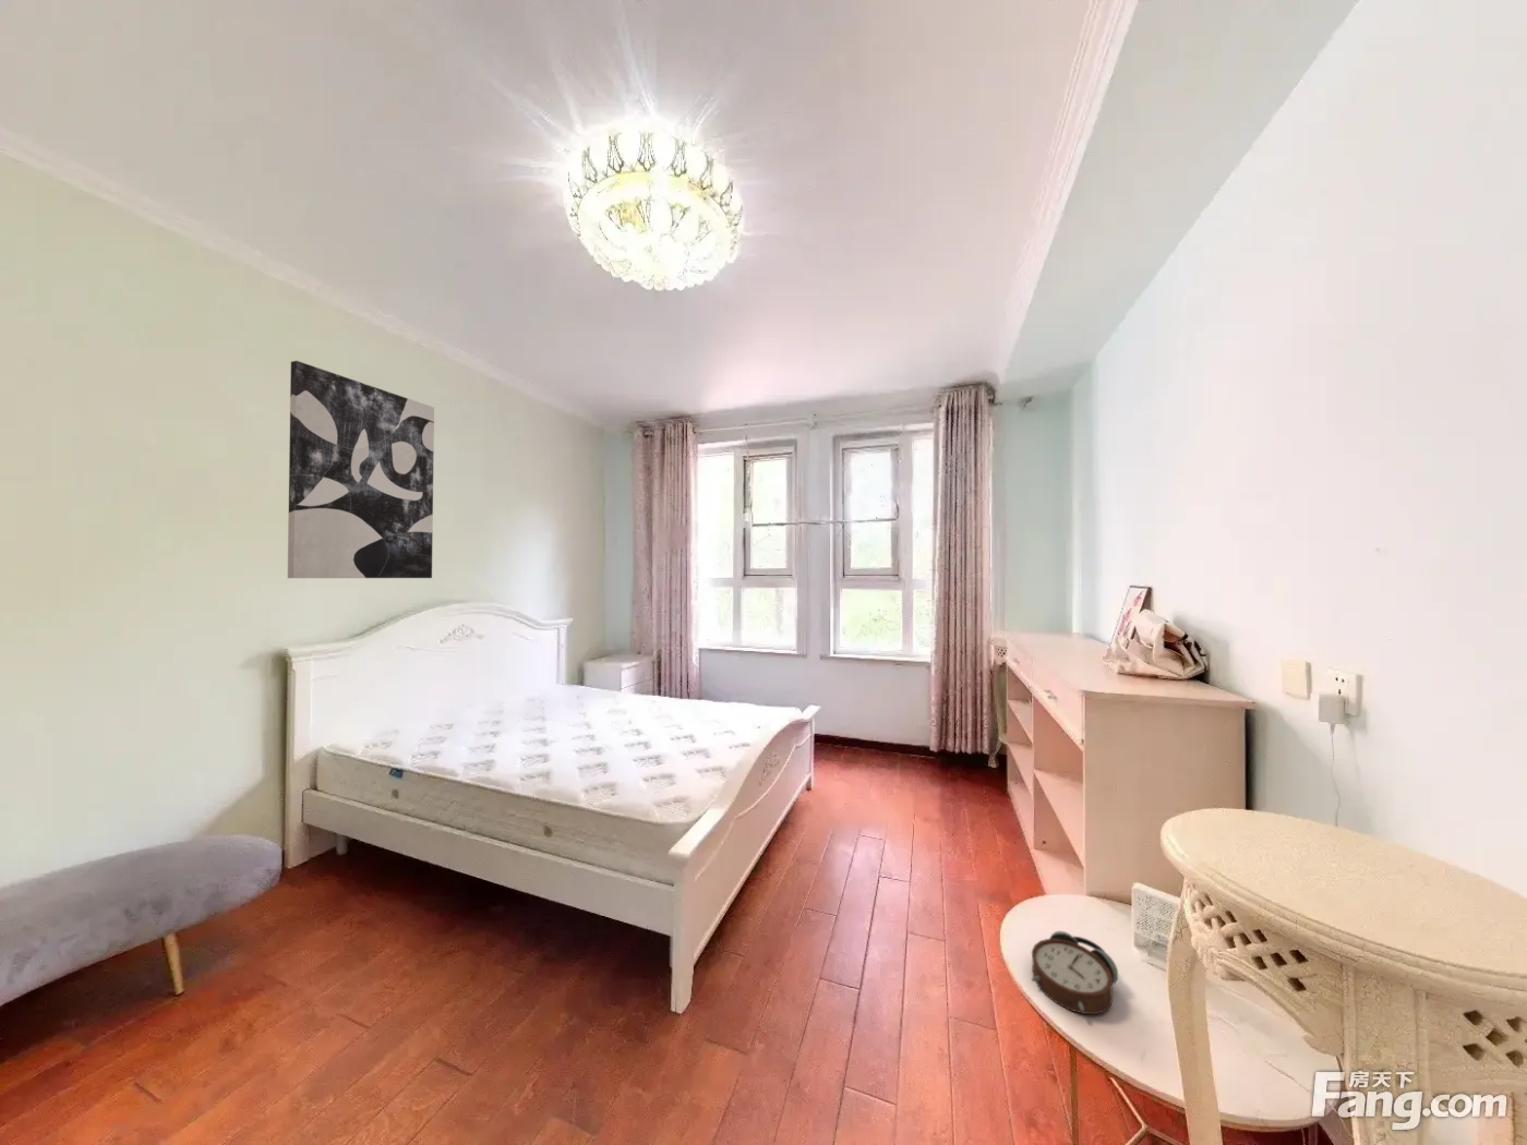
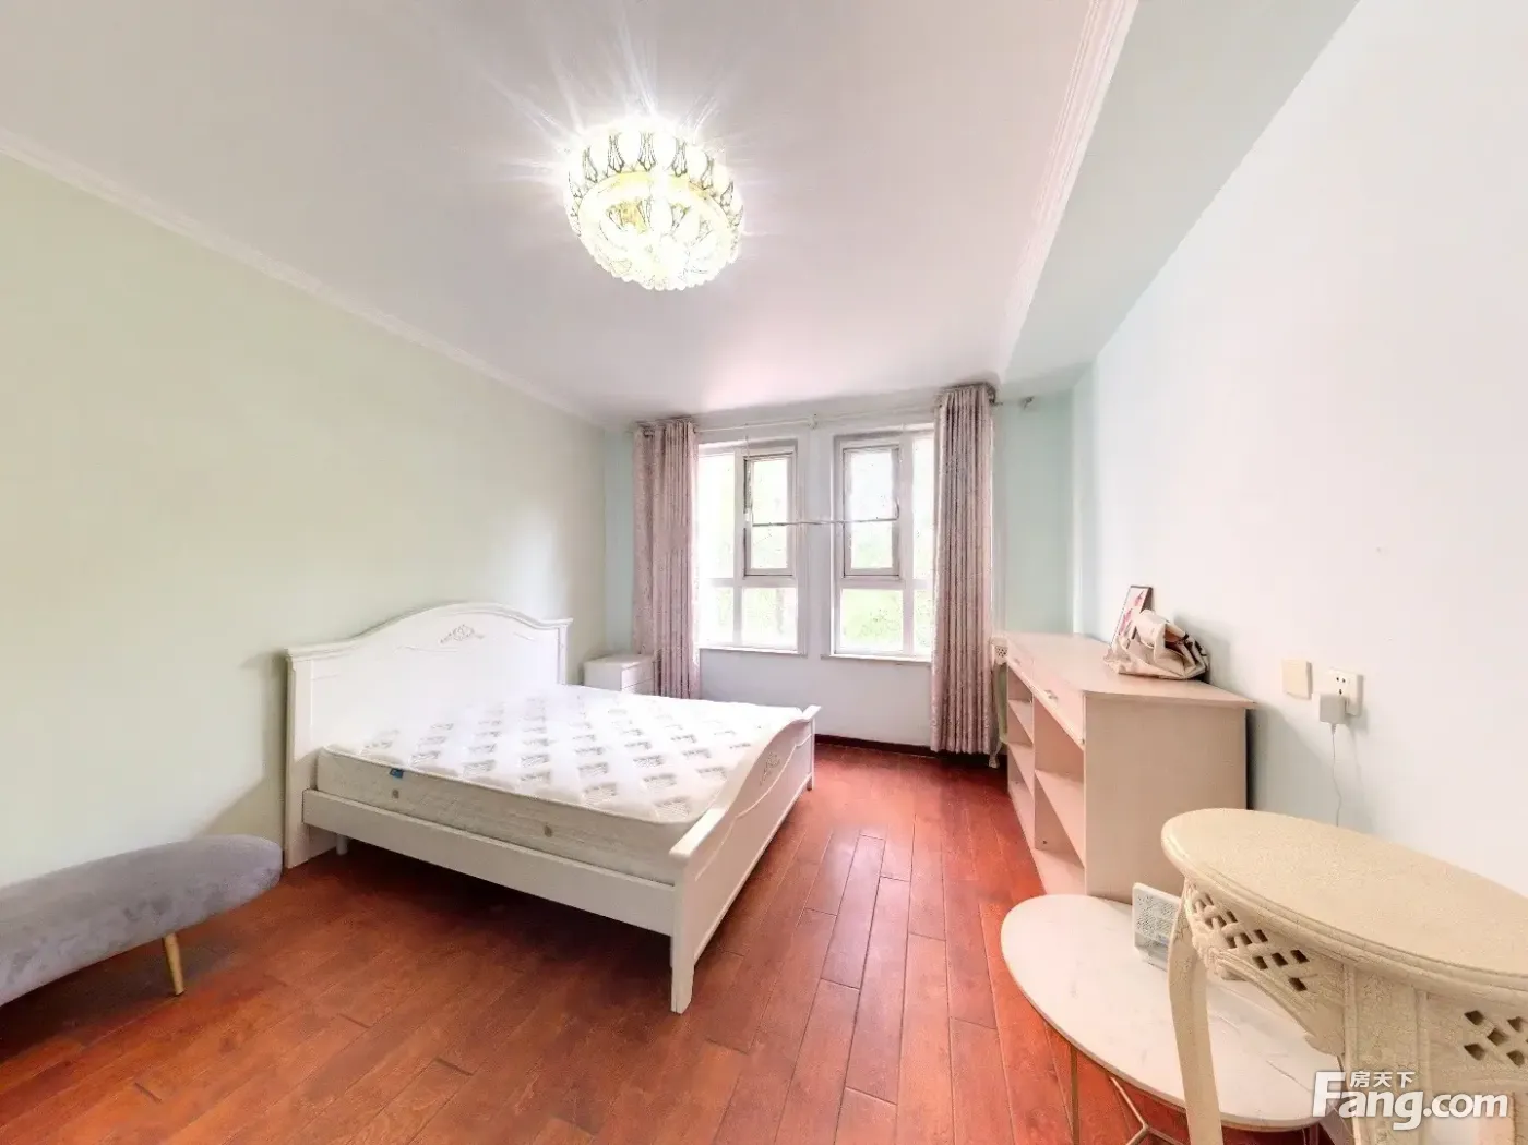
- alarm clock [1030,930,1119,1015]
- wall art [287,360,435,579]
